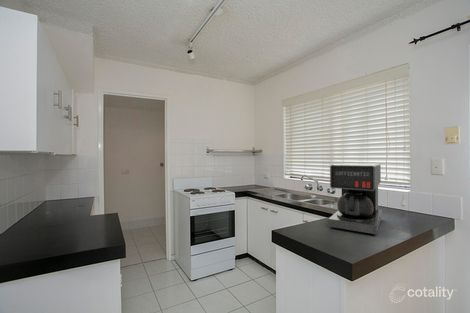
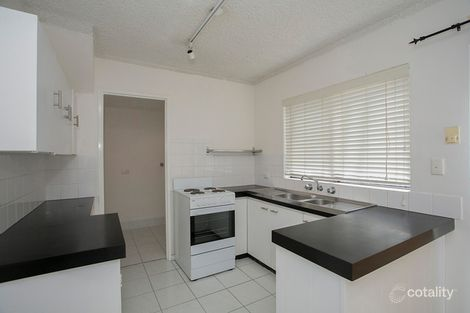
- coffee maker [327,162,383,237]
